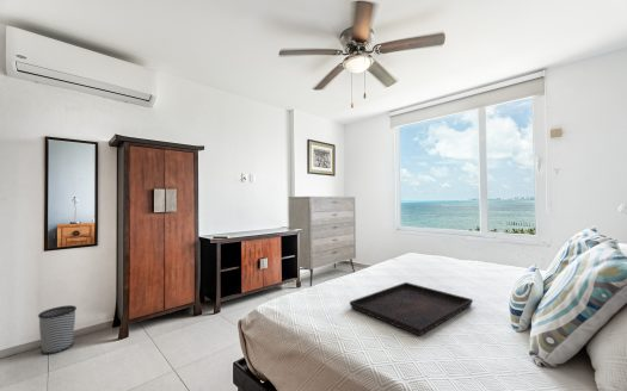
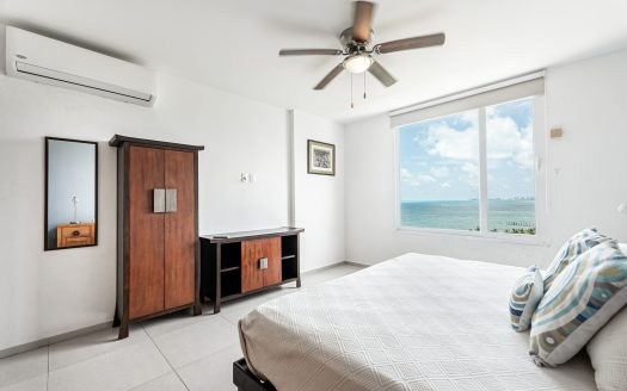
- wastebasket [37,304,78,355]
- dresser [288,196,357,287]
- serving tray [349,281,474,337]
